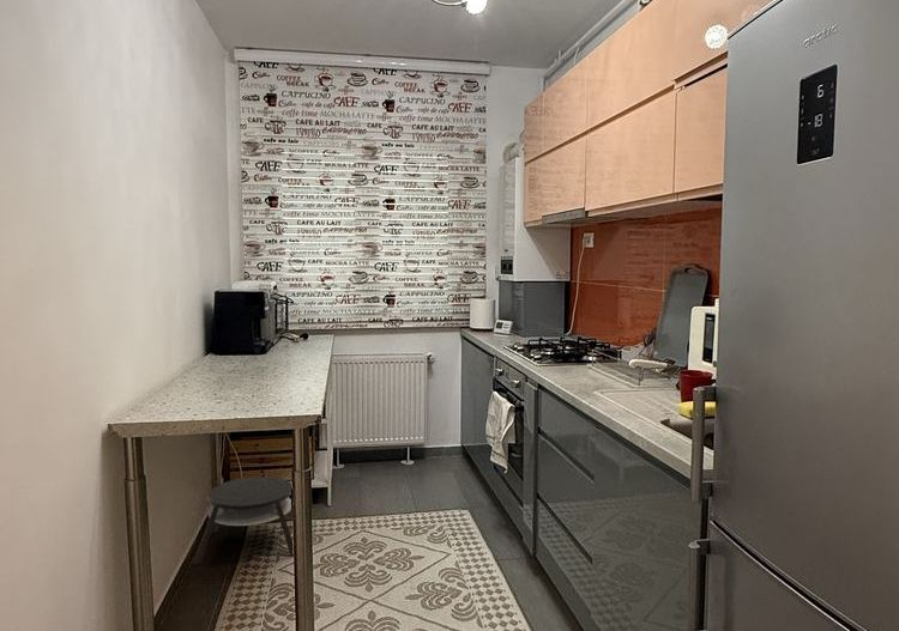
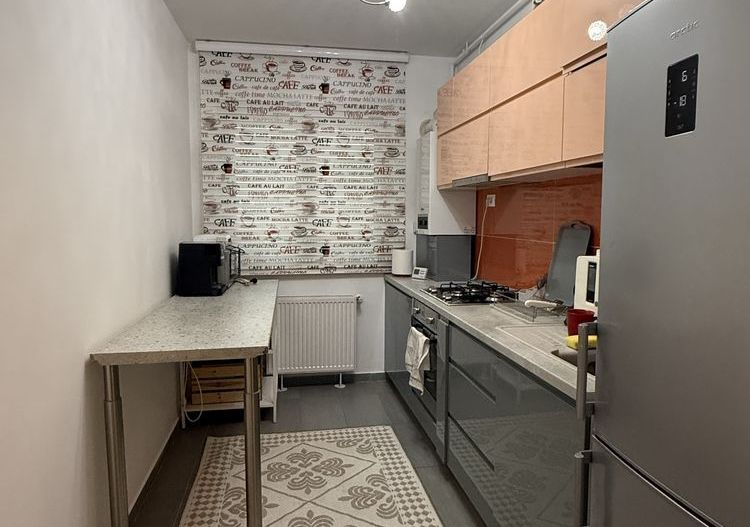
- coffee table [192,475,294,565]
